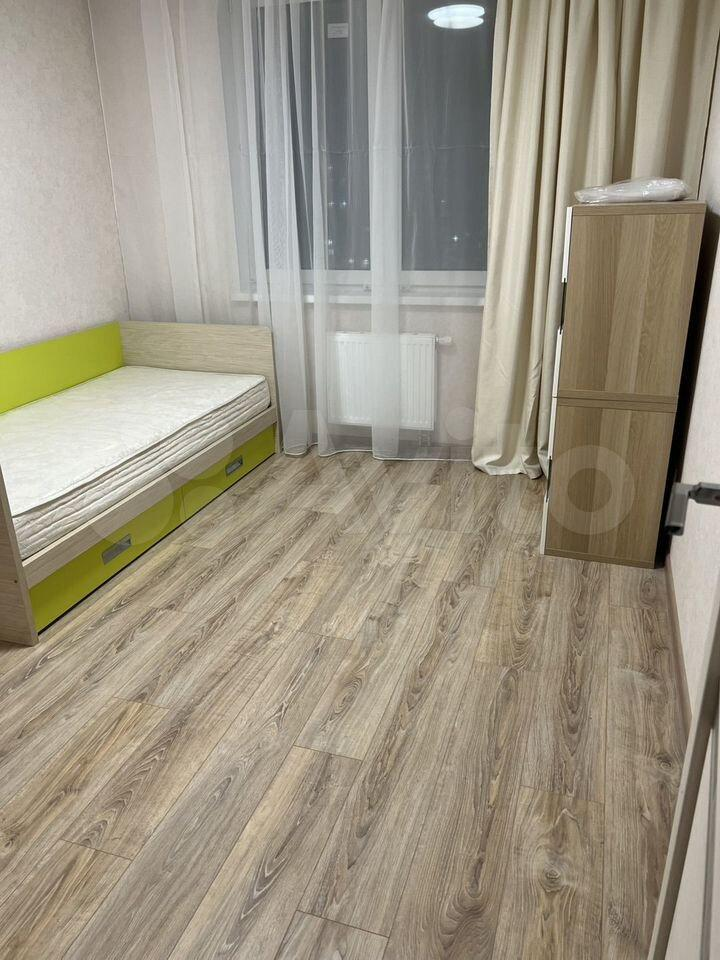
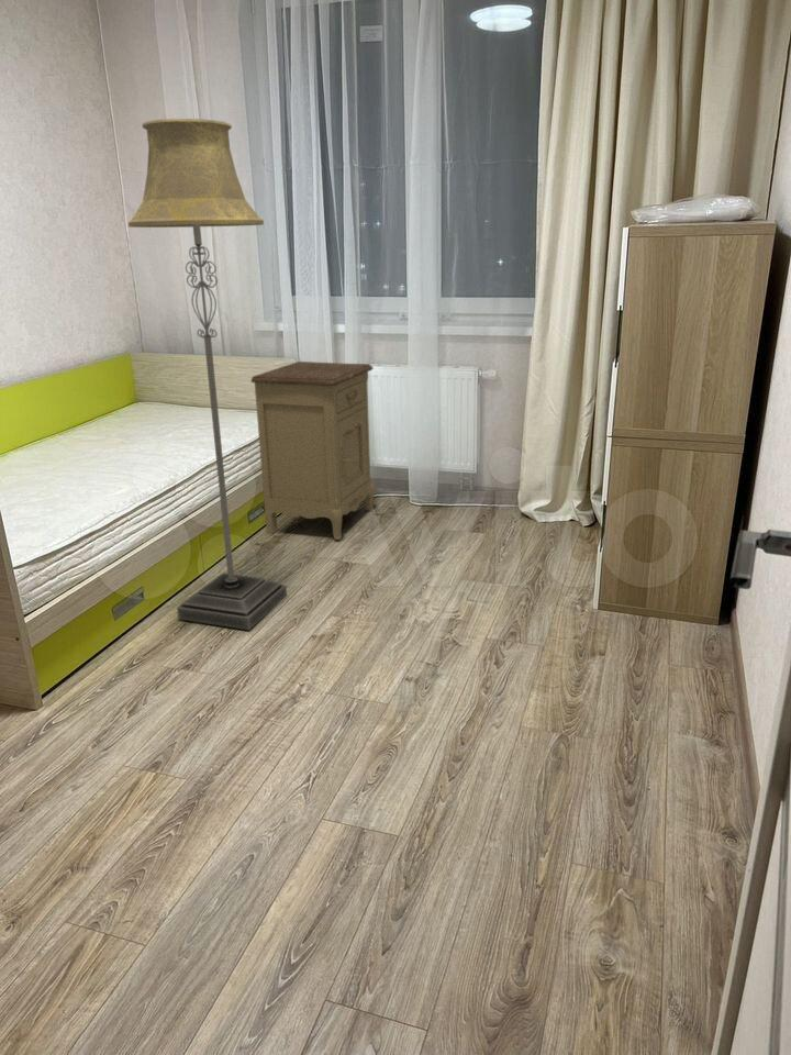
+ nightstand [250,360,376,541]
+ floor lamp [127,118,288,631]
